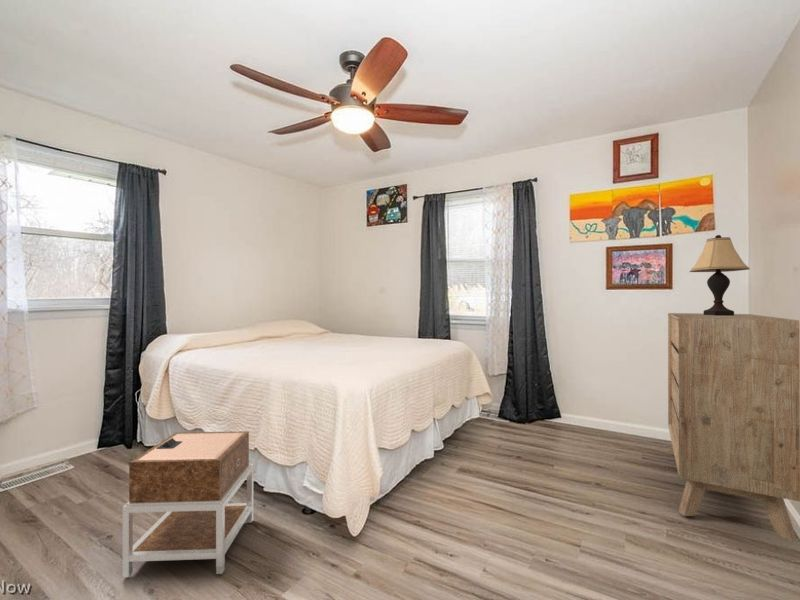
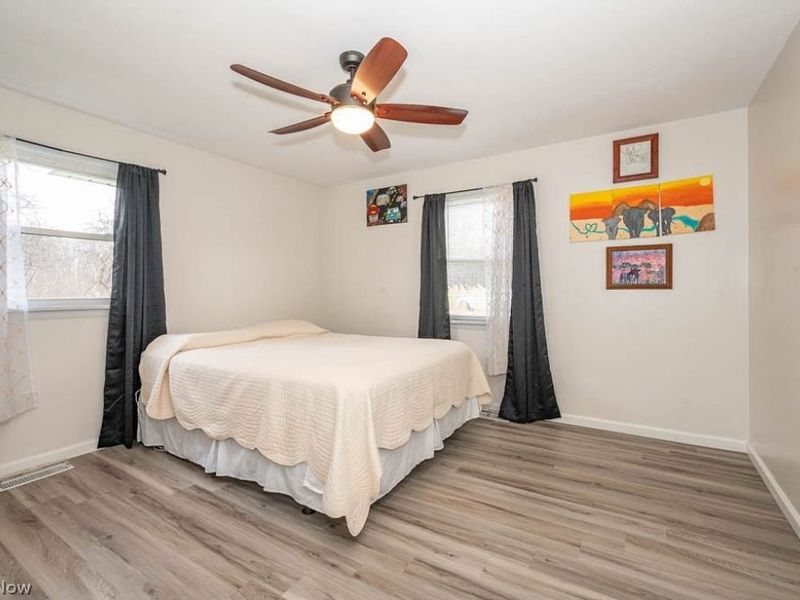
- lamp [688,234,751,316]
- dresser [667,312,800,542]
- nightstand [121,430,254,578]
